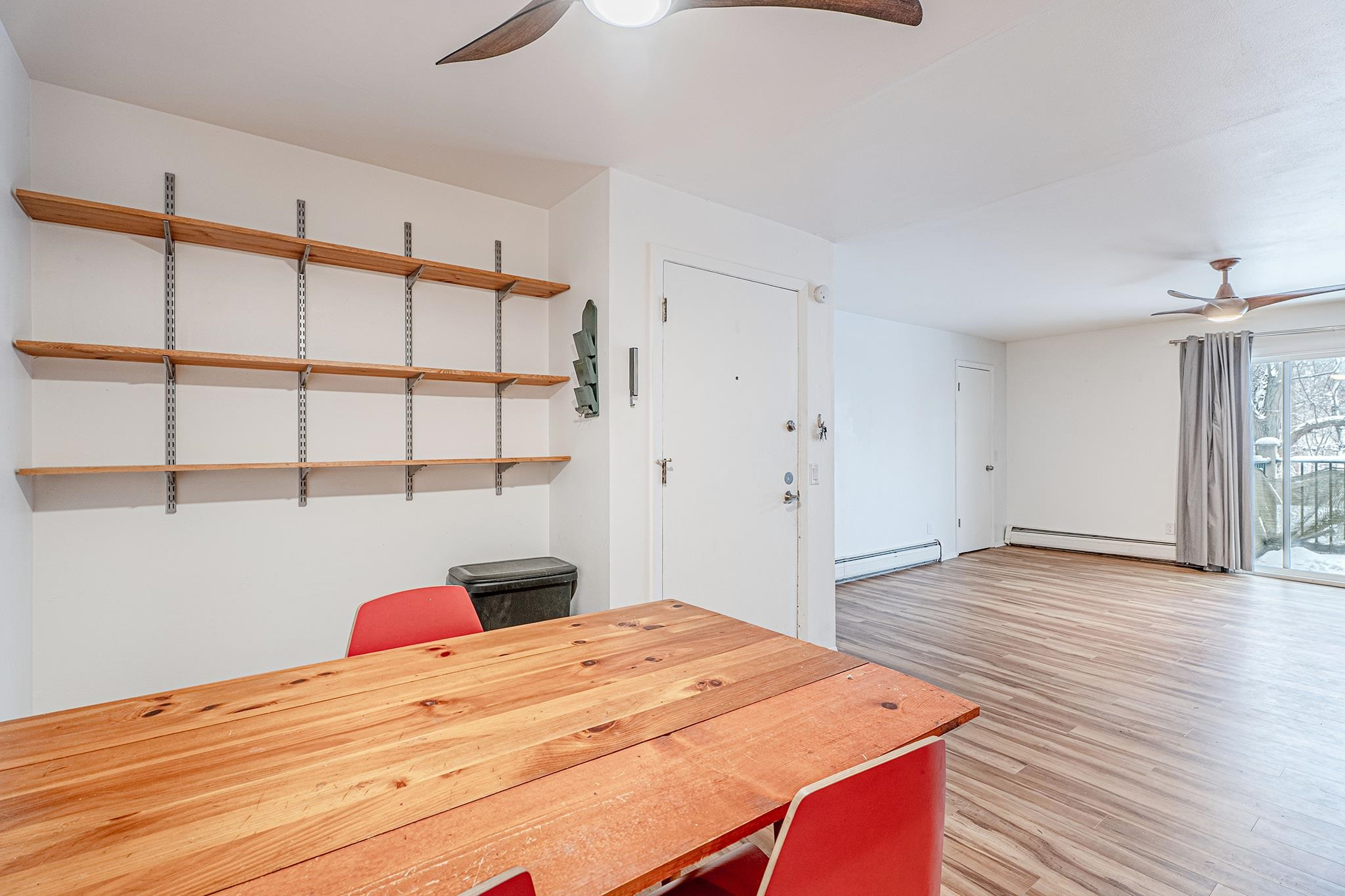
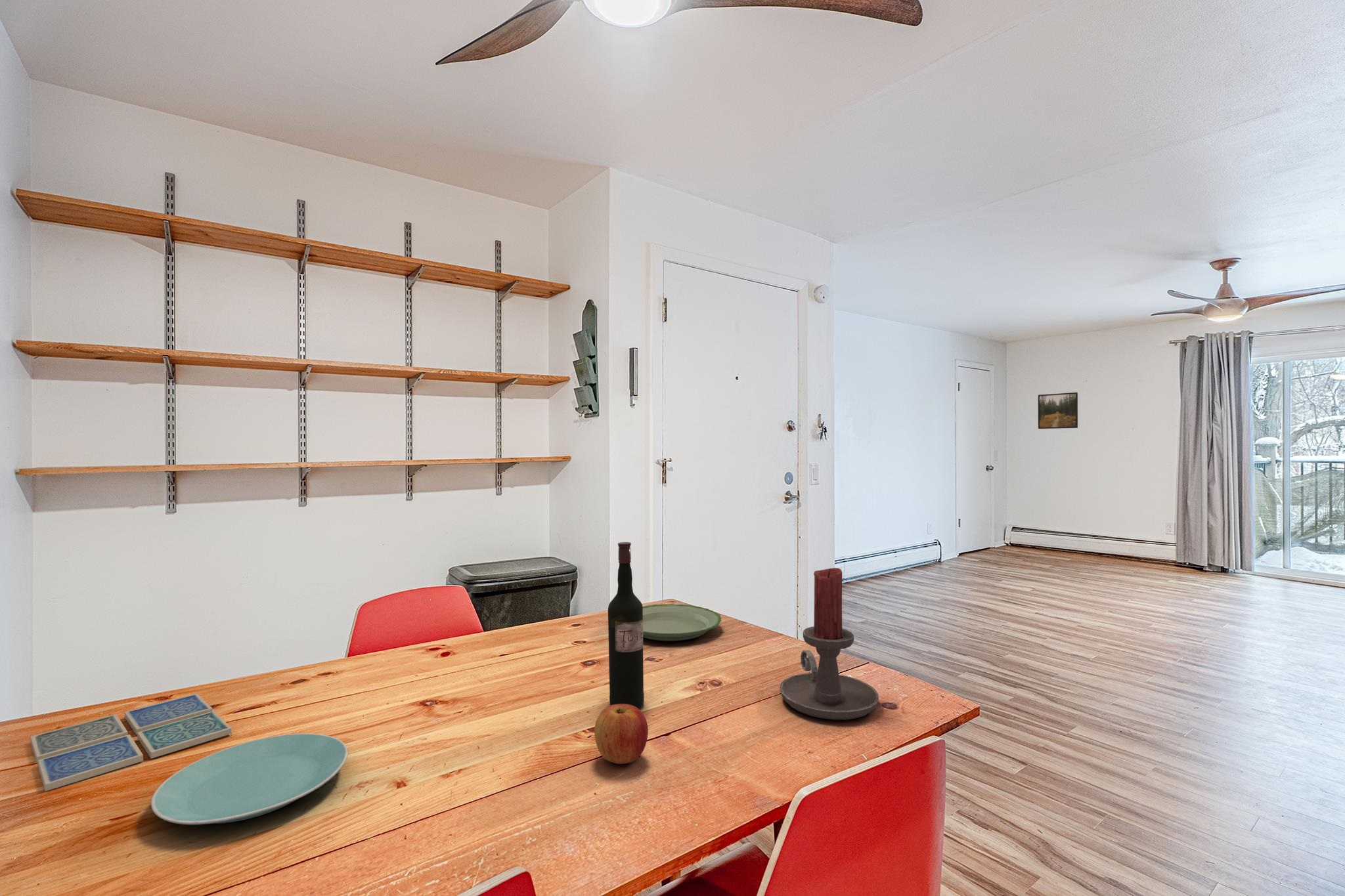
+ plate [643,603,722,641]
+ apple [594,704,649,765]
+ candle holder [779,567,879,720]
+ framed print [1038,392,1078,429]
+ drink coaster [30,693,232,792]
+ wine bottle [607,542,644,708]
+ plate [150,733,349,825]
